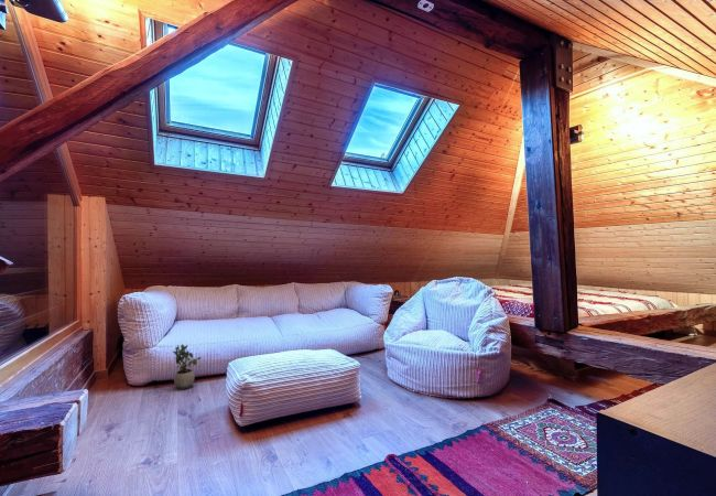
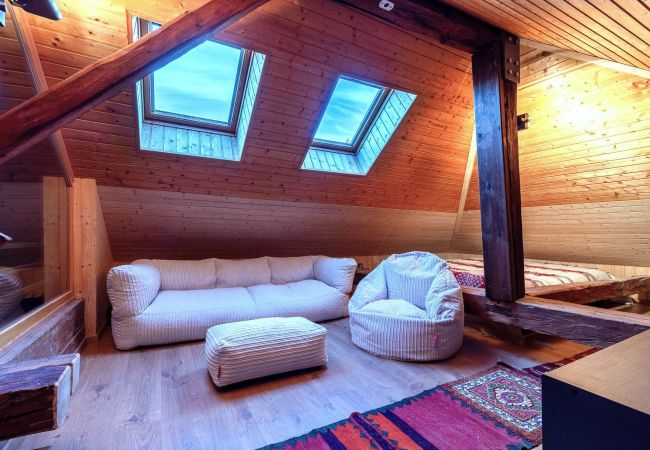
- potted plant [172,343,202,390]
